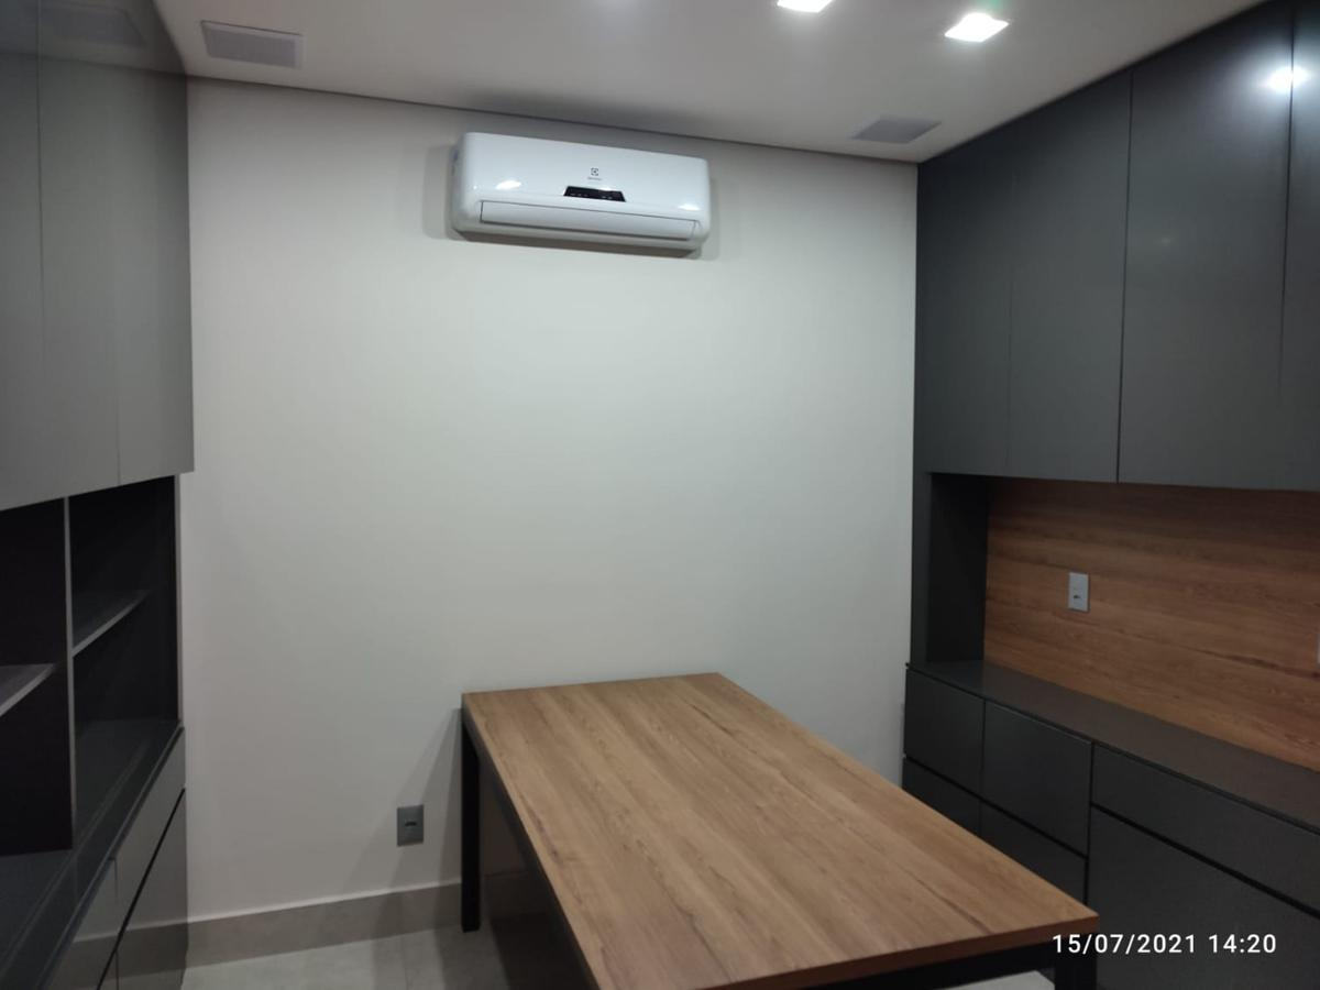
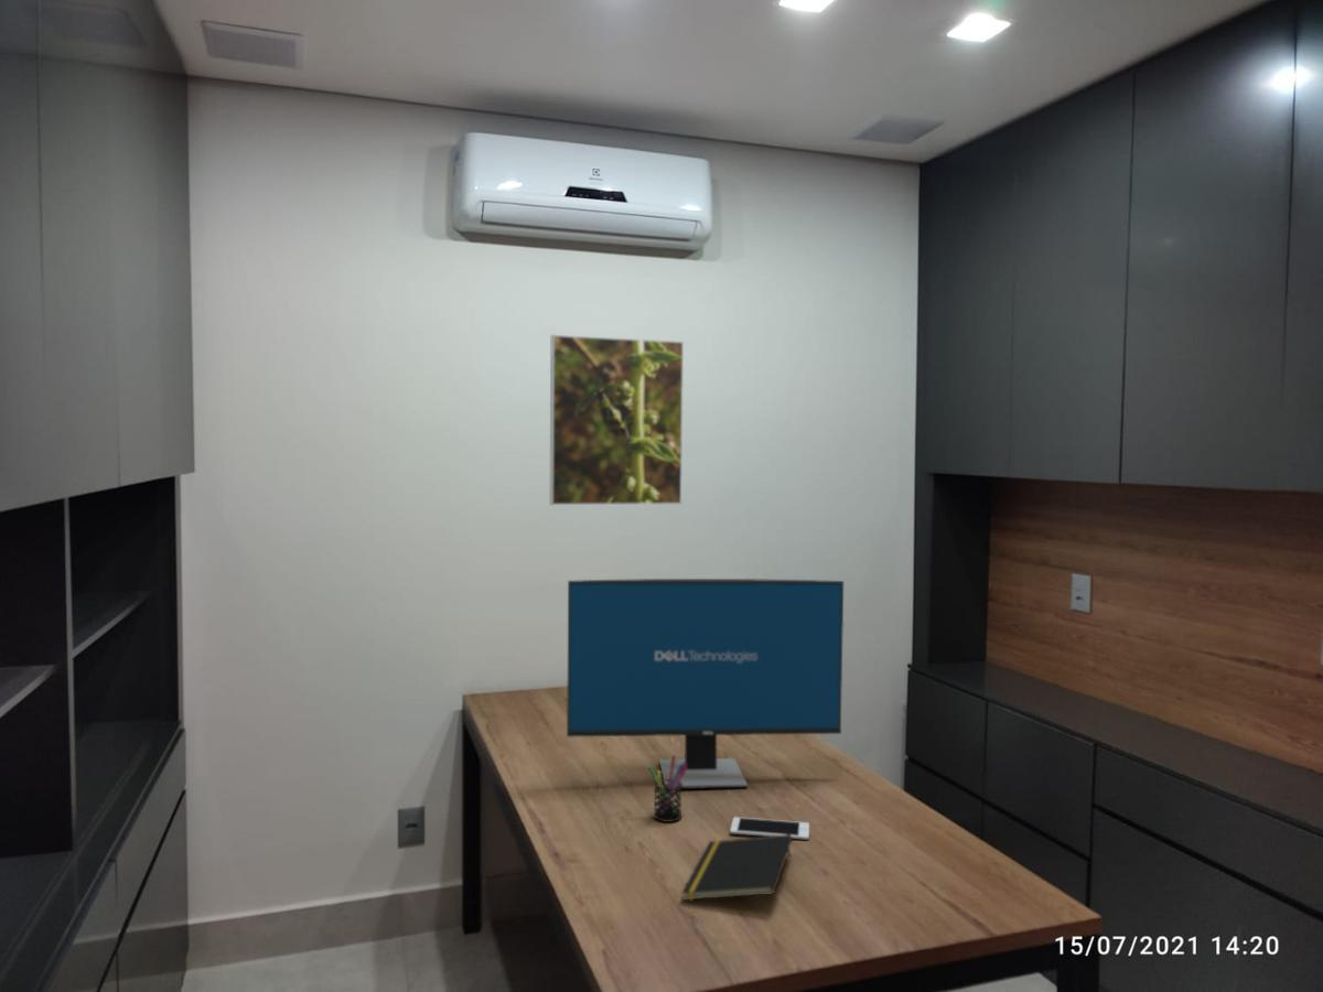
+ pen holder [647,755,687,823]
+ notepad [680,834,793,901]
+ computer monitor [566,578,845,790]
+ cell phone [729,816,810,841]
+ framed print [549,334,685,506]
